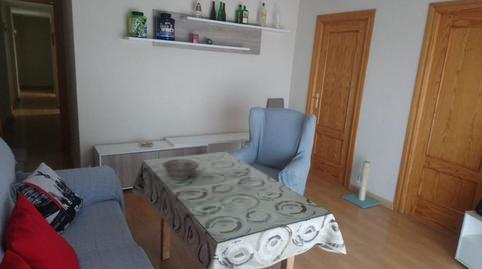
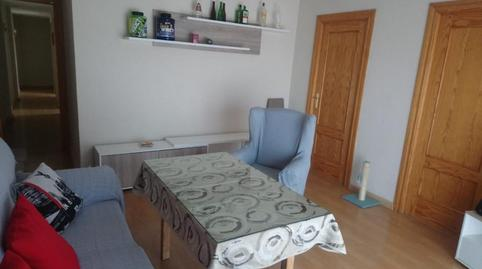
- decorative bowl [162,158,200,181]
